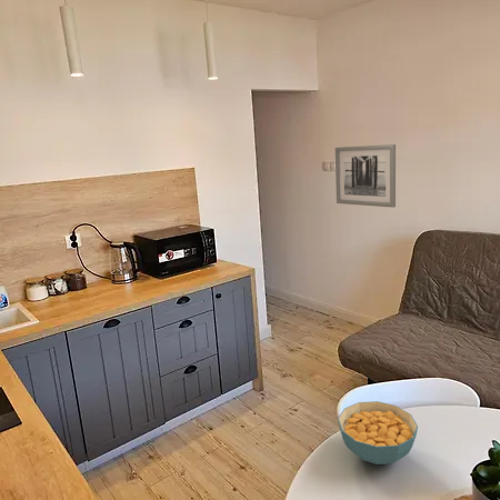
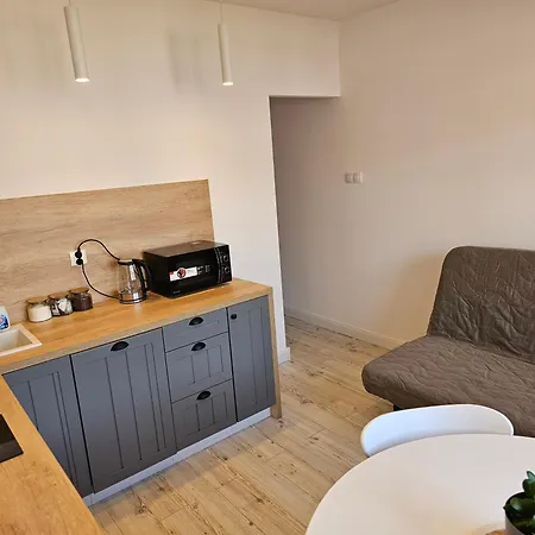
- wall art [334,143,397,209]
- cereal bowl [337,400,419,466]
